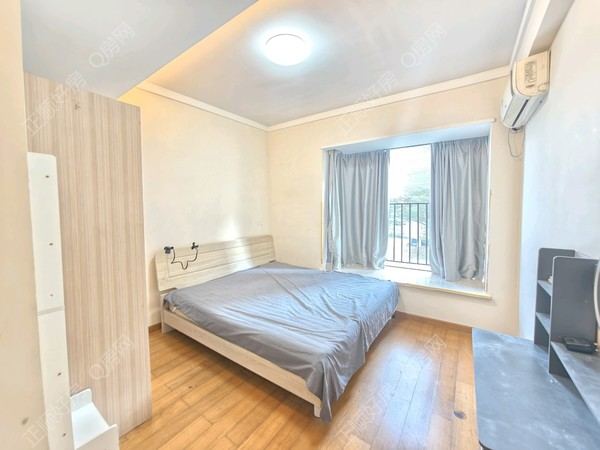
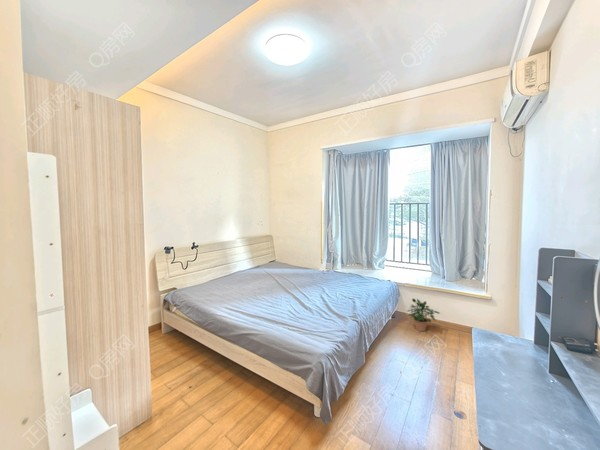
+ potted plant [405,298,441,332]
